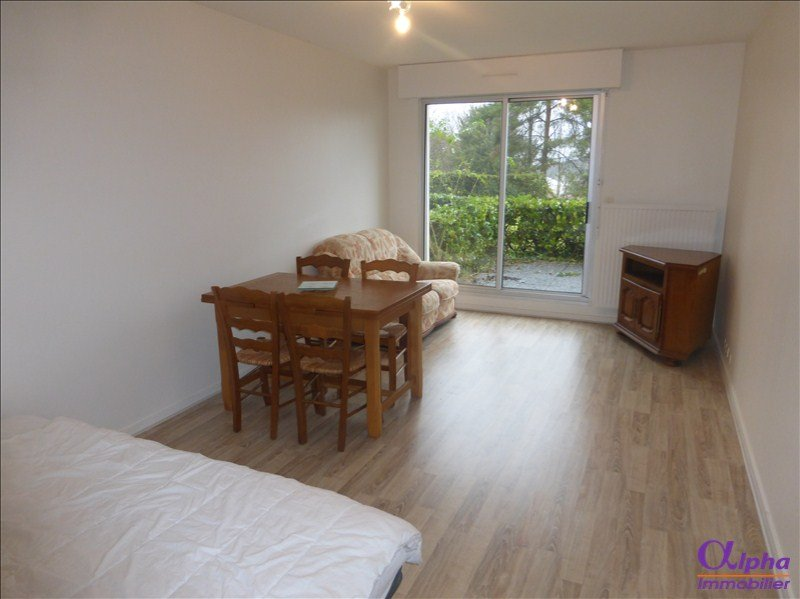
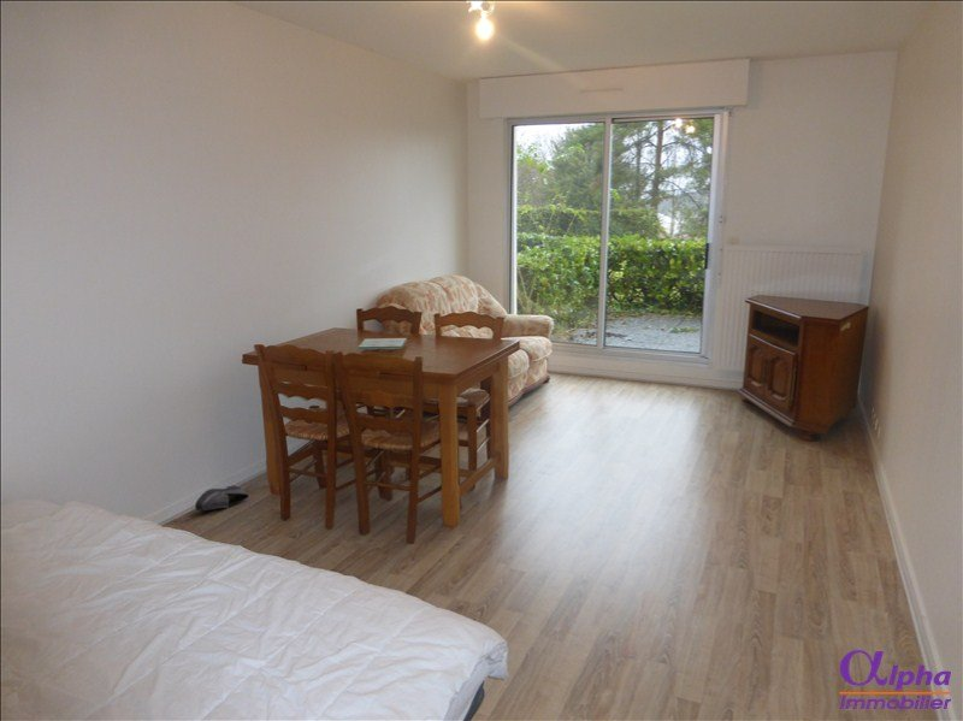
+ shoe [194,484,249,513]
